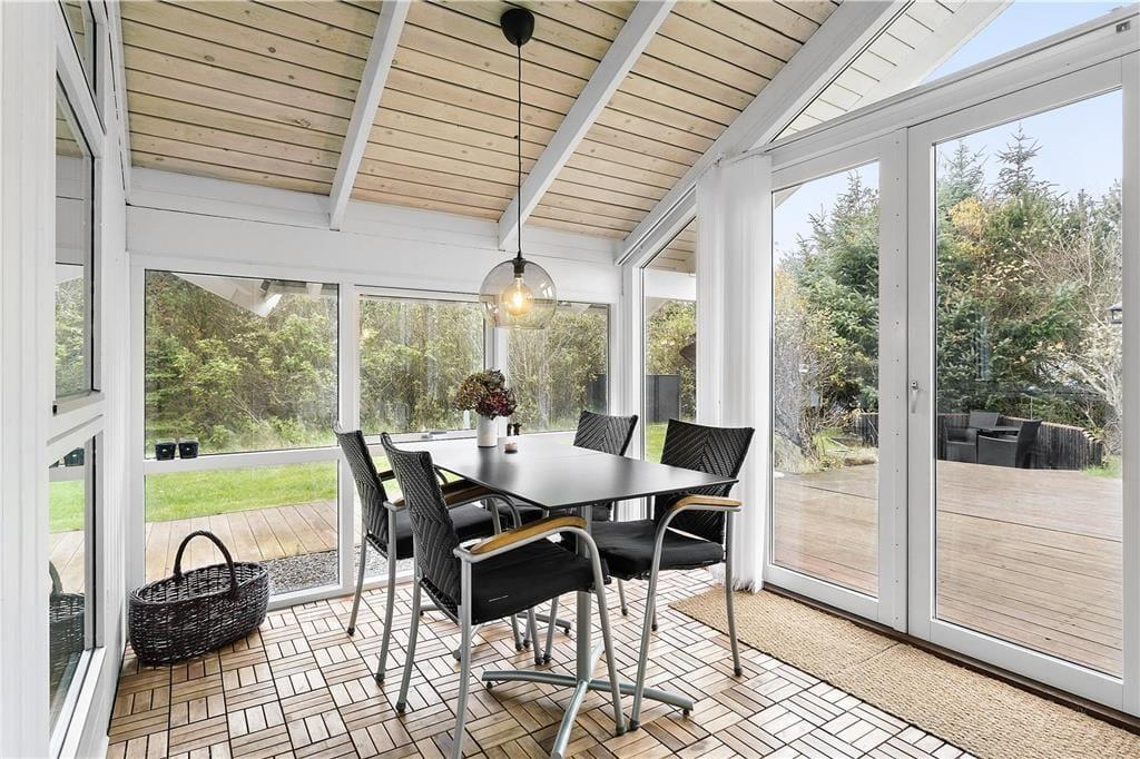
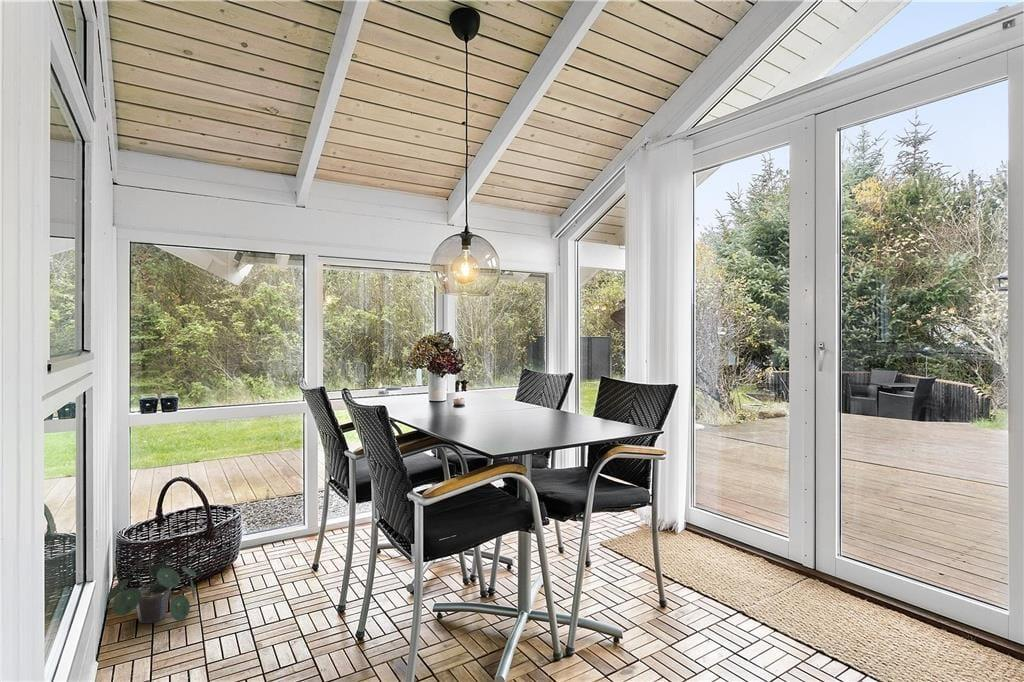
+ potted plant [107,554,197,624]
